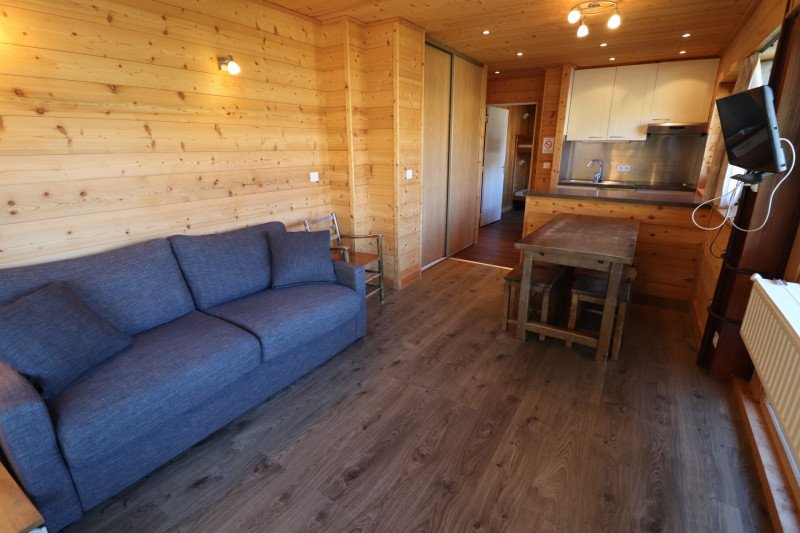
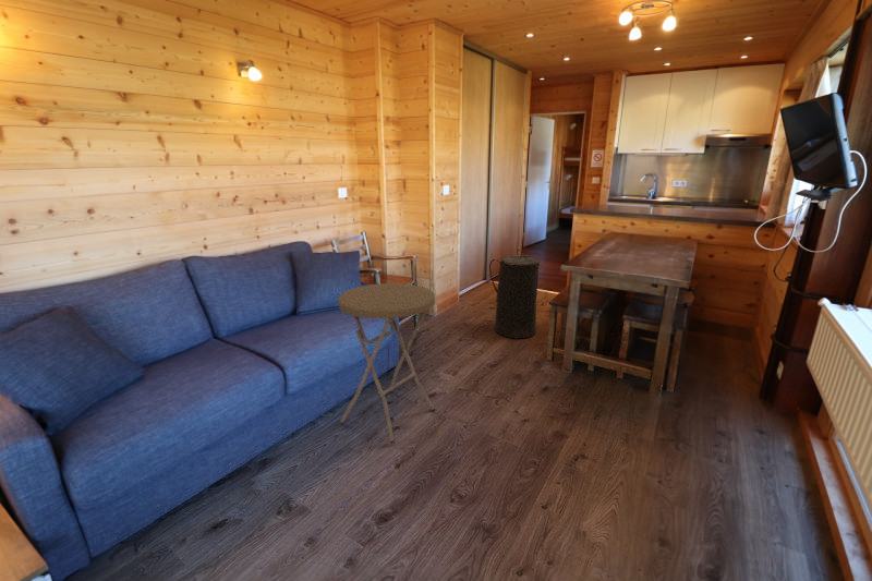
+ side table [337,282,436,444]
+ trash can [488,252,541,340]
